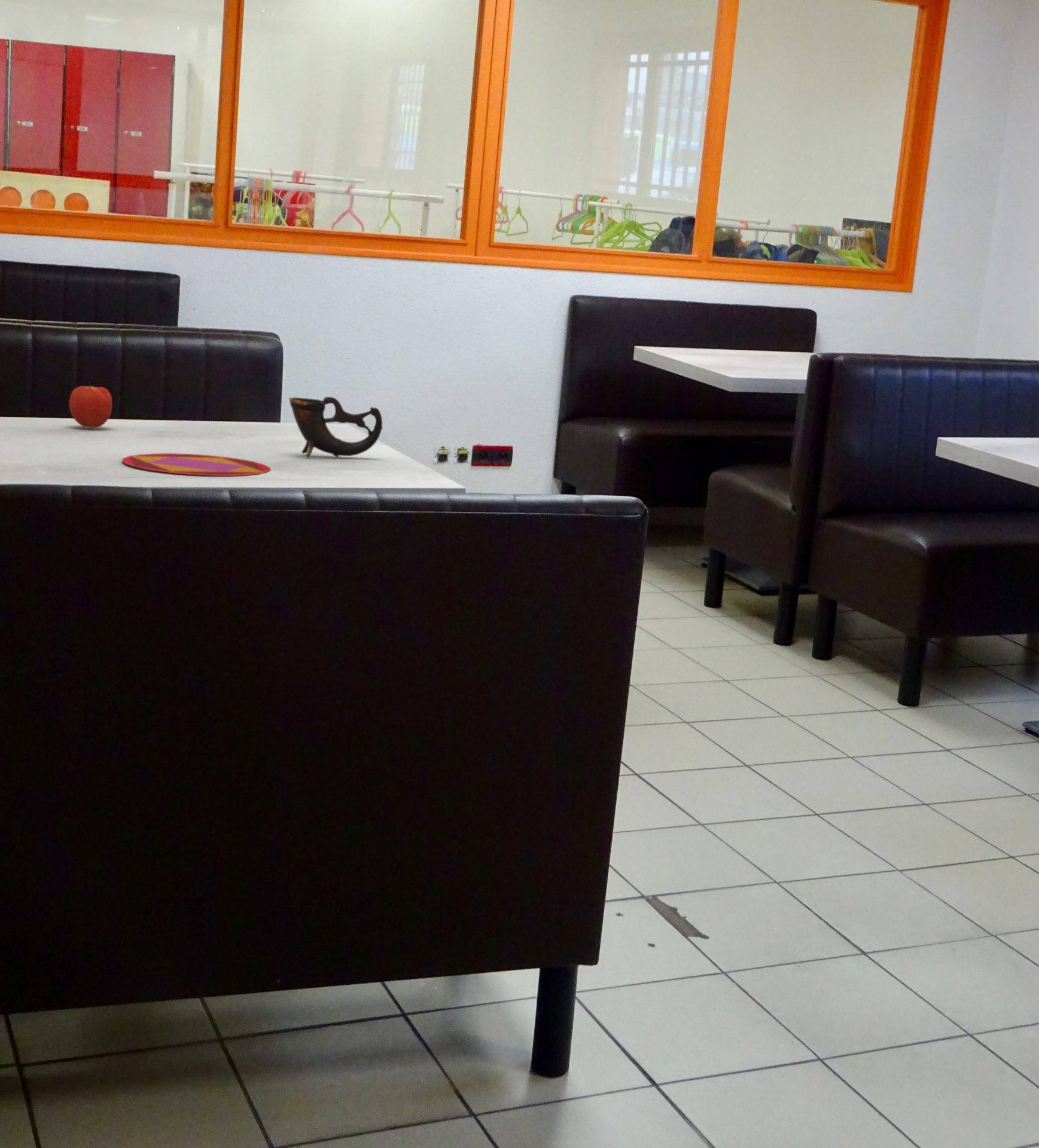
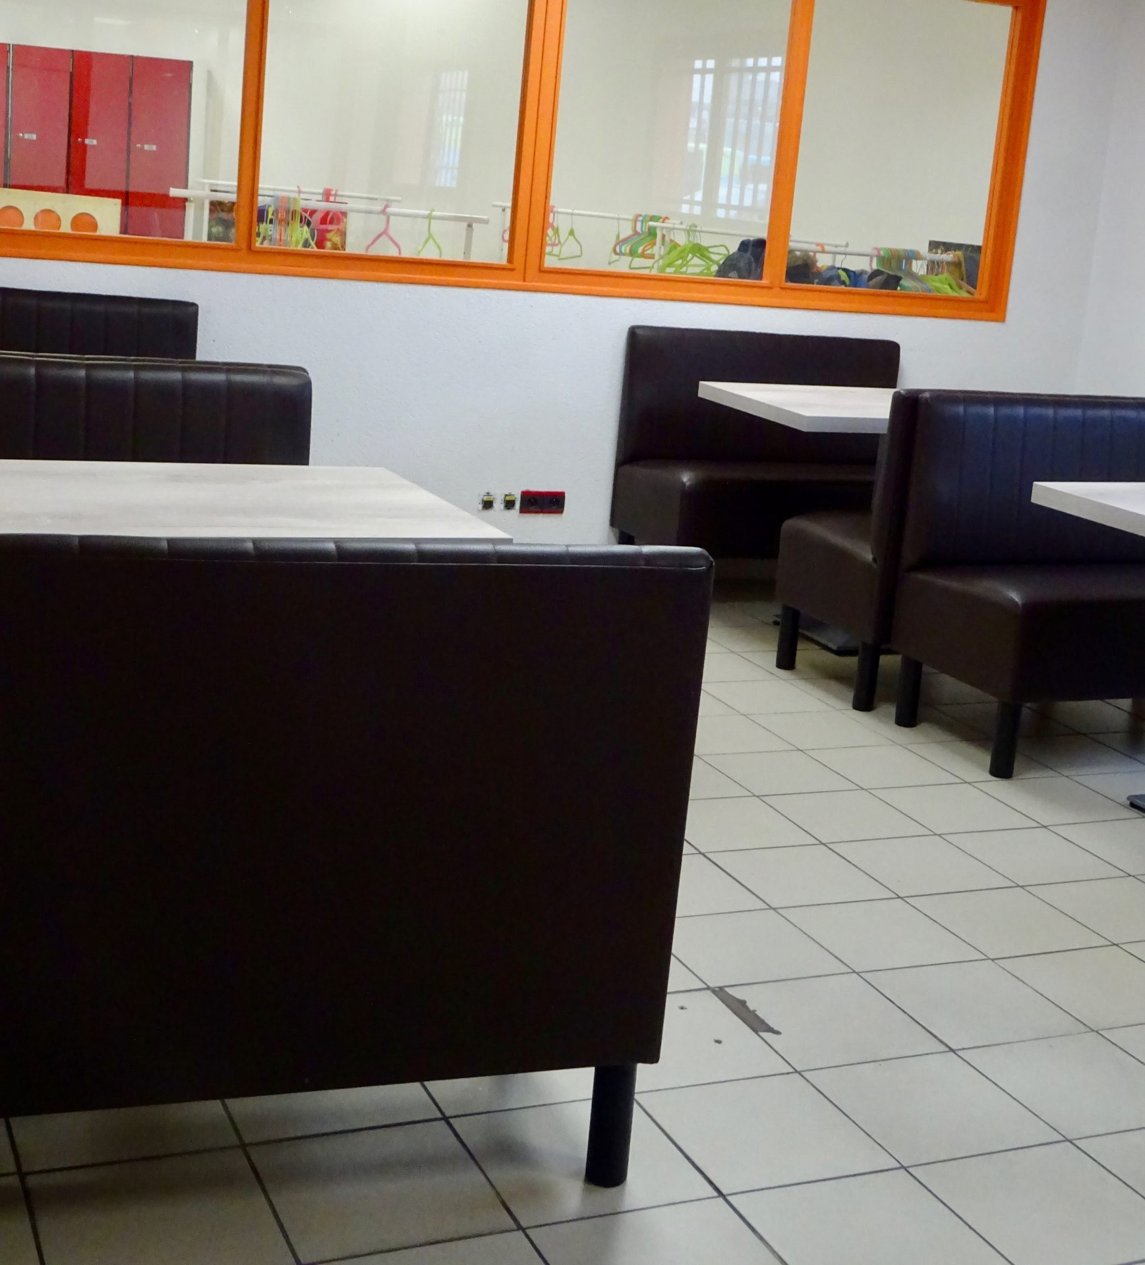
- cup [288,396,383,457]
- apple [69,381,112,429]
- plate [121,453,272,477]
